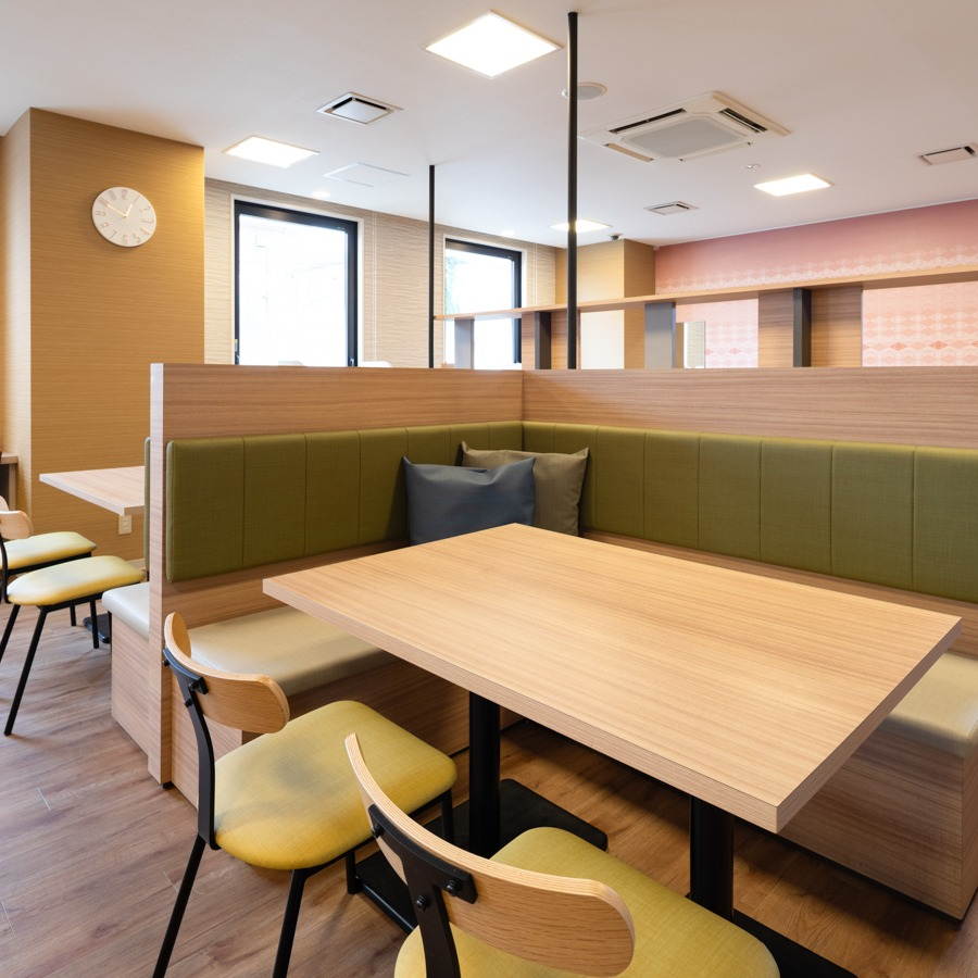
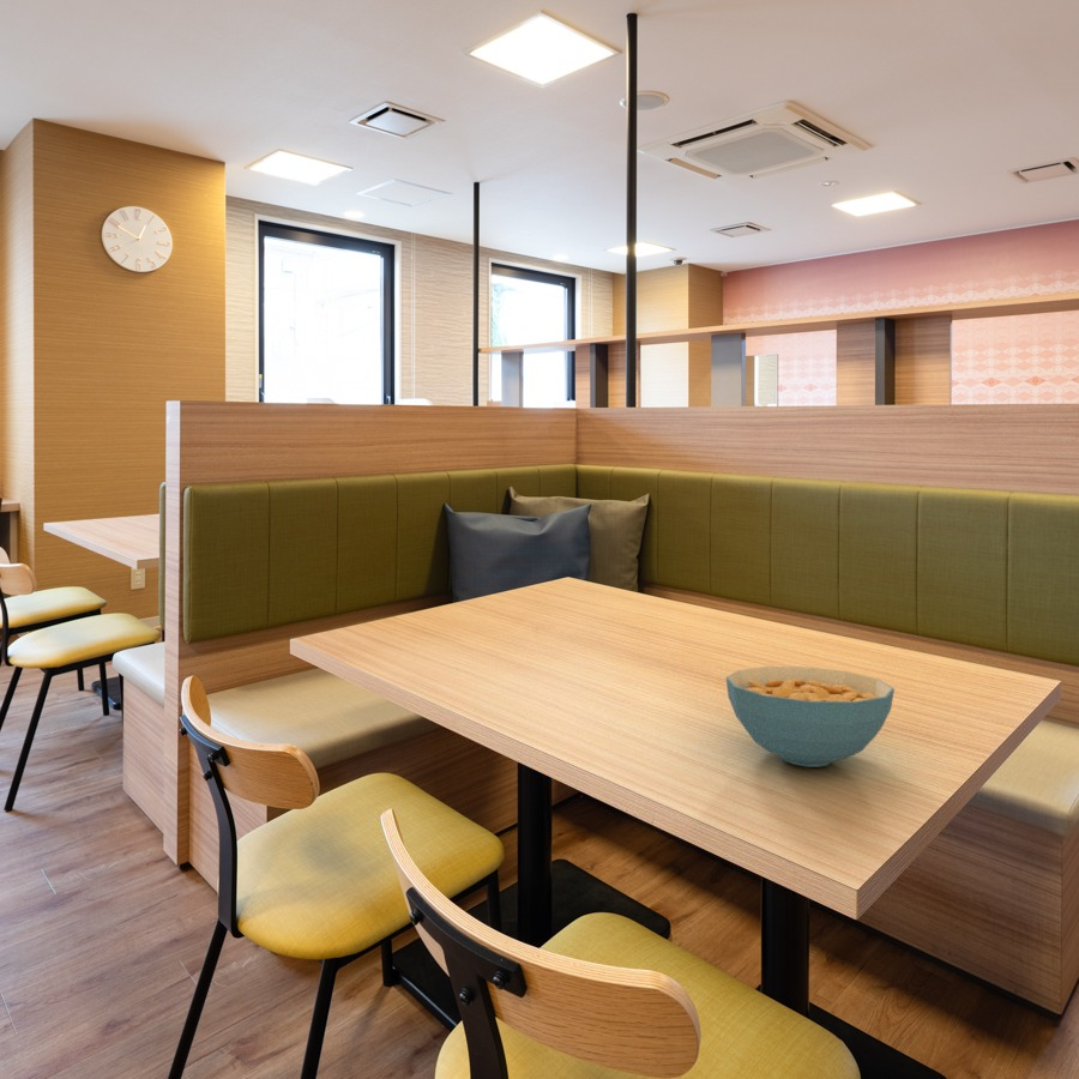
+ cereal bowl [725,665,896,768]
